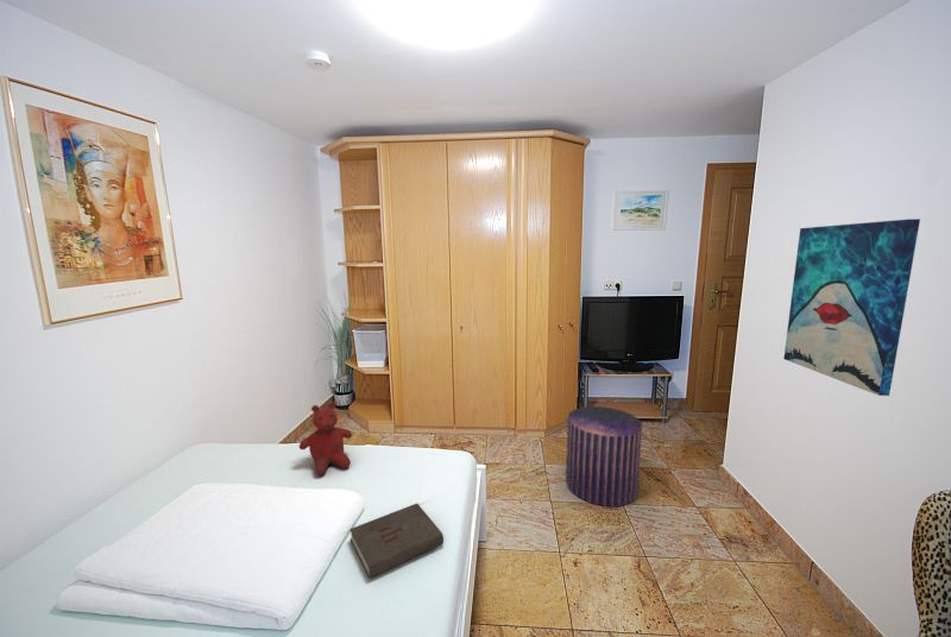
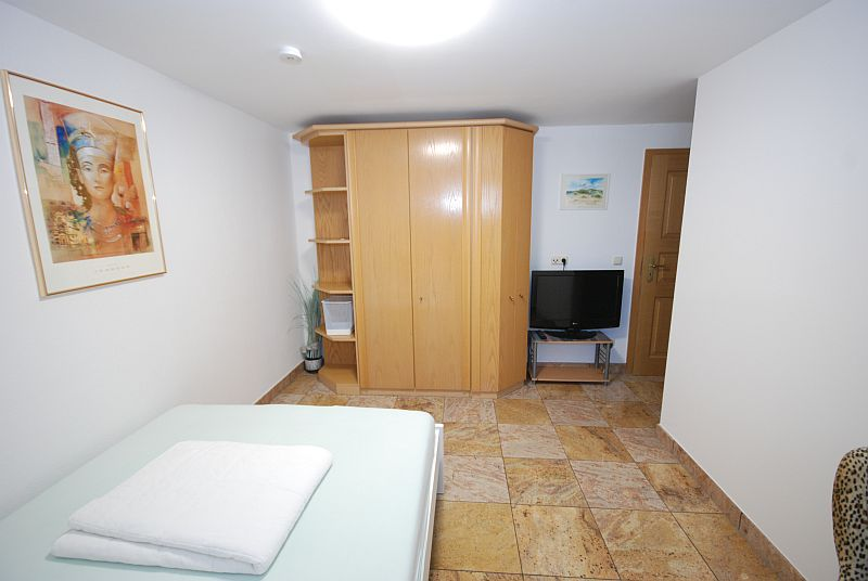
- teddy bear [298,401,353,477]
- book [348,502,445,579]
- wall art [782,217,921,397]
- pouf [565,405,643,507]
